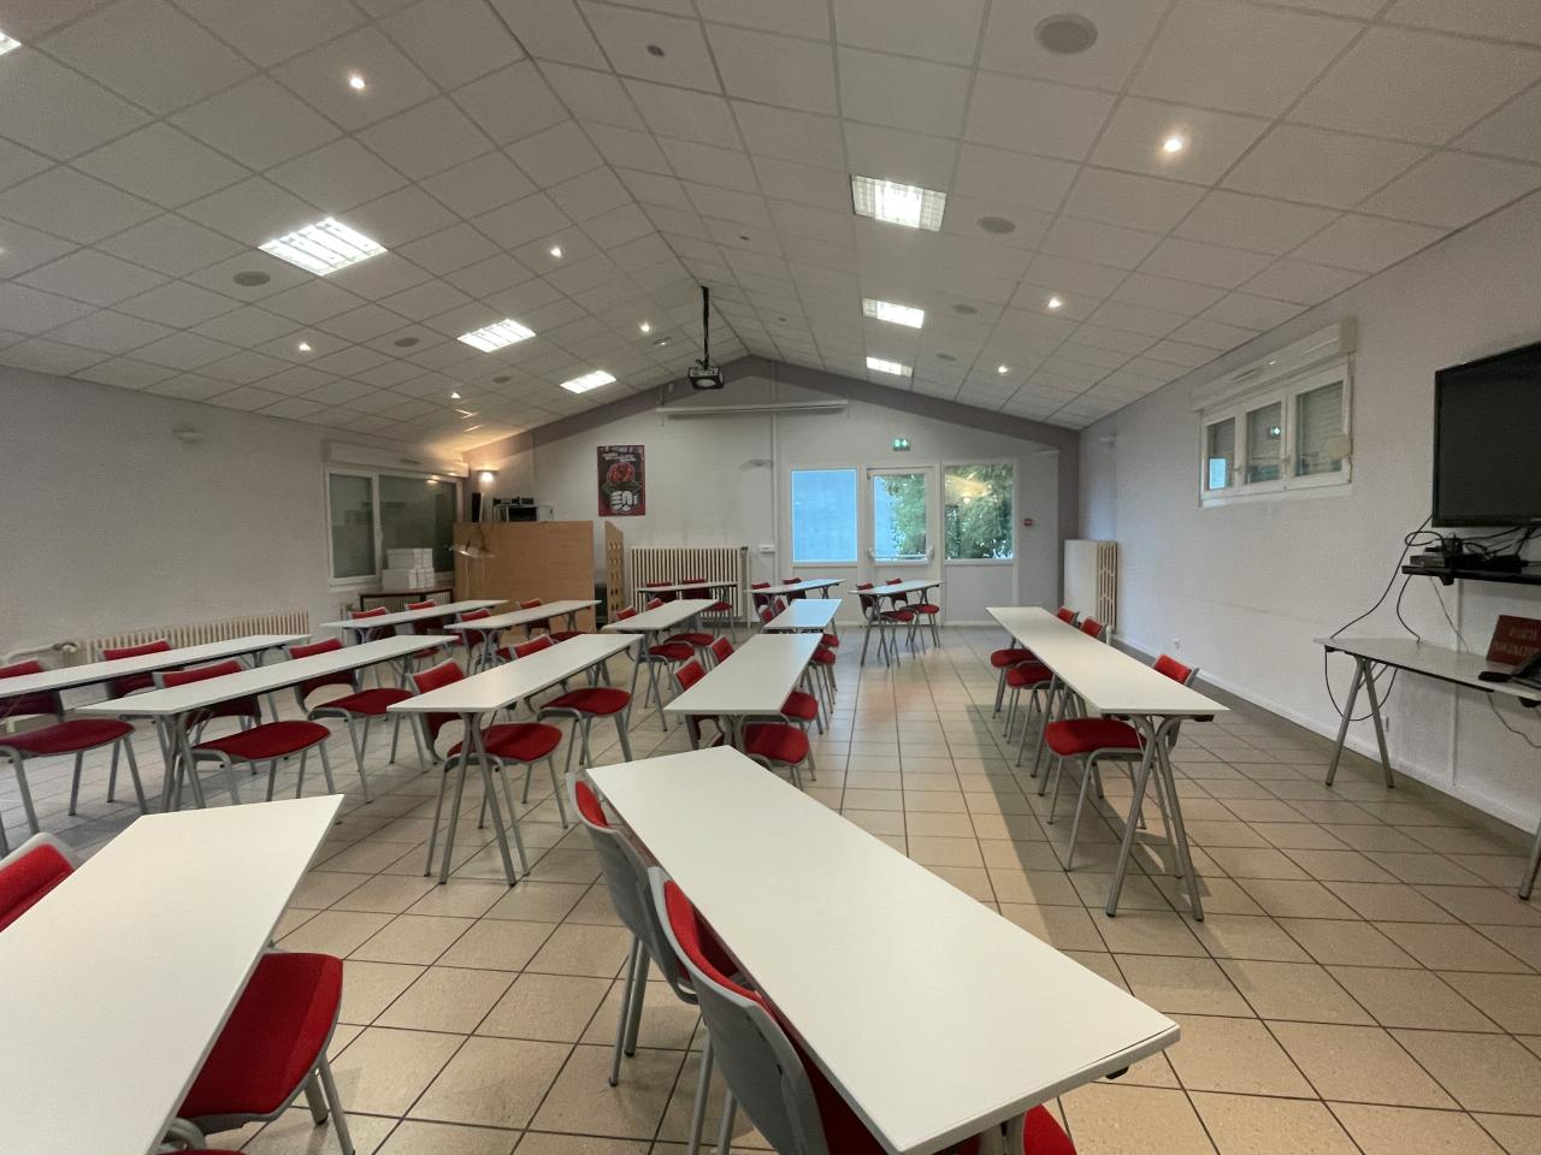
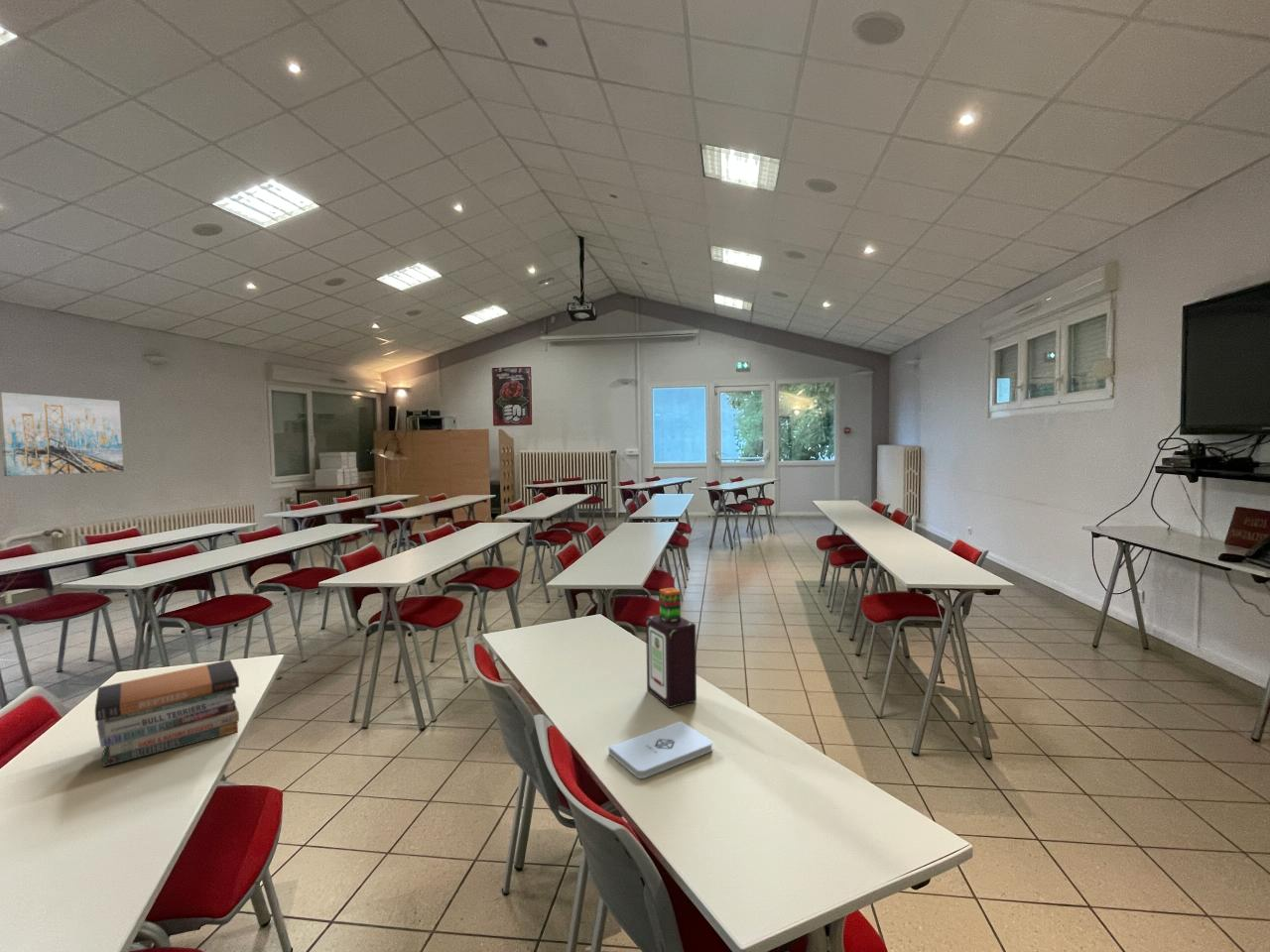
+ bottle [645,587,698,709]
+ book stack [94,658,240,768]
+ wall art [0,392,124,477]
+ notepad [607,720,713,779]
